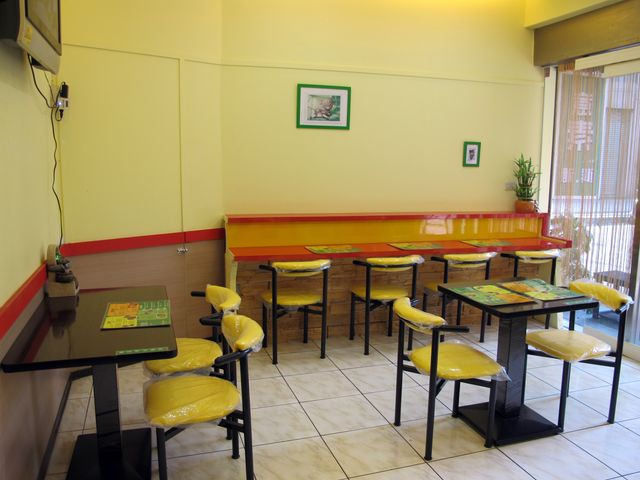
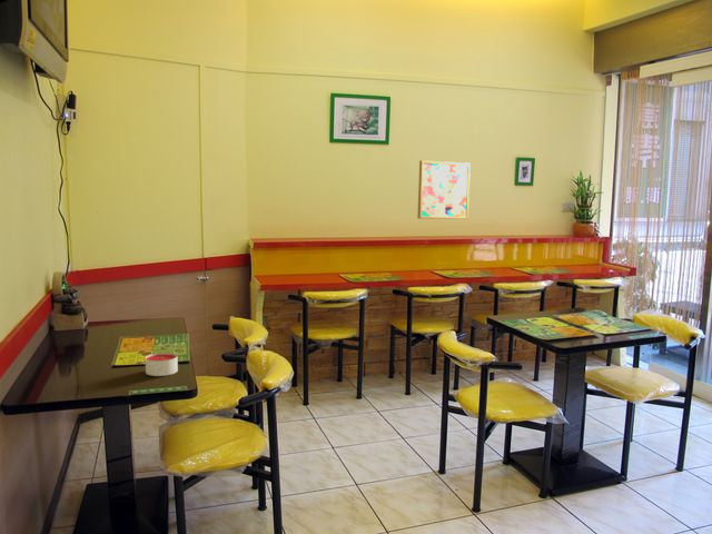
+ candle [145,352,179,377]
+ wall art [416,159,472,220]
